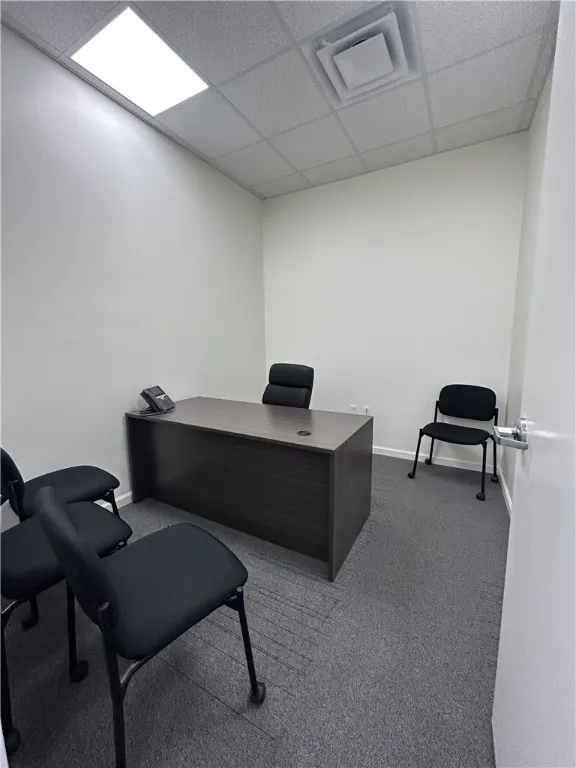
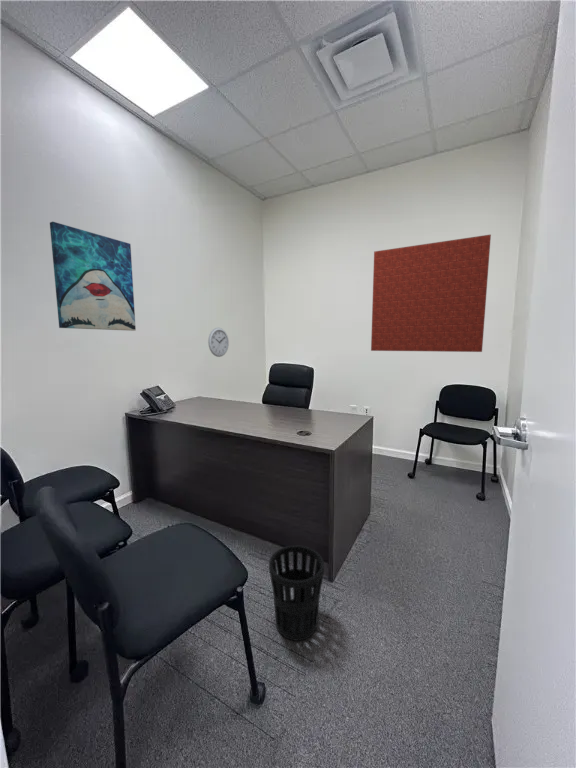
+ wall panel [370,234,492,353]
+ wall art [49,221,137,332]
+ wall clock [207,327,230,358]
+ wastebasket [268,544,325,642]
